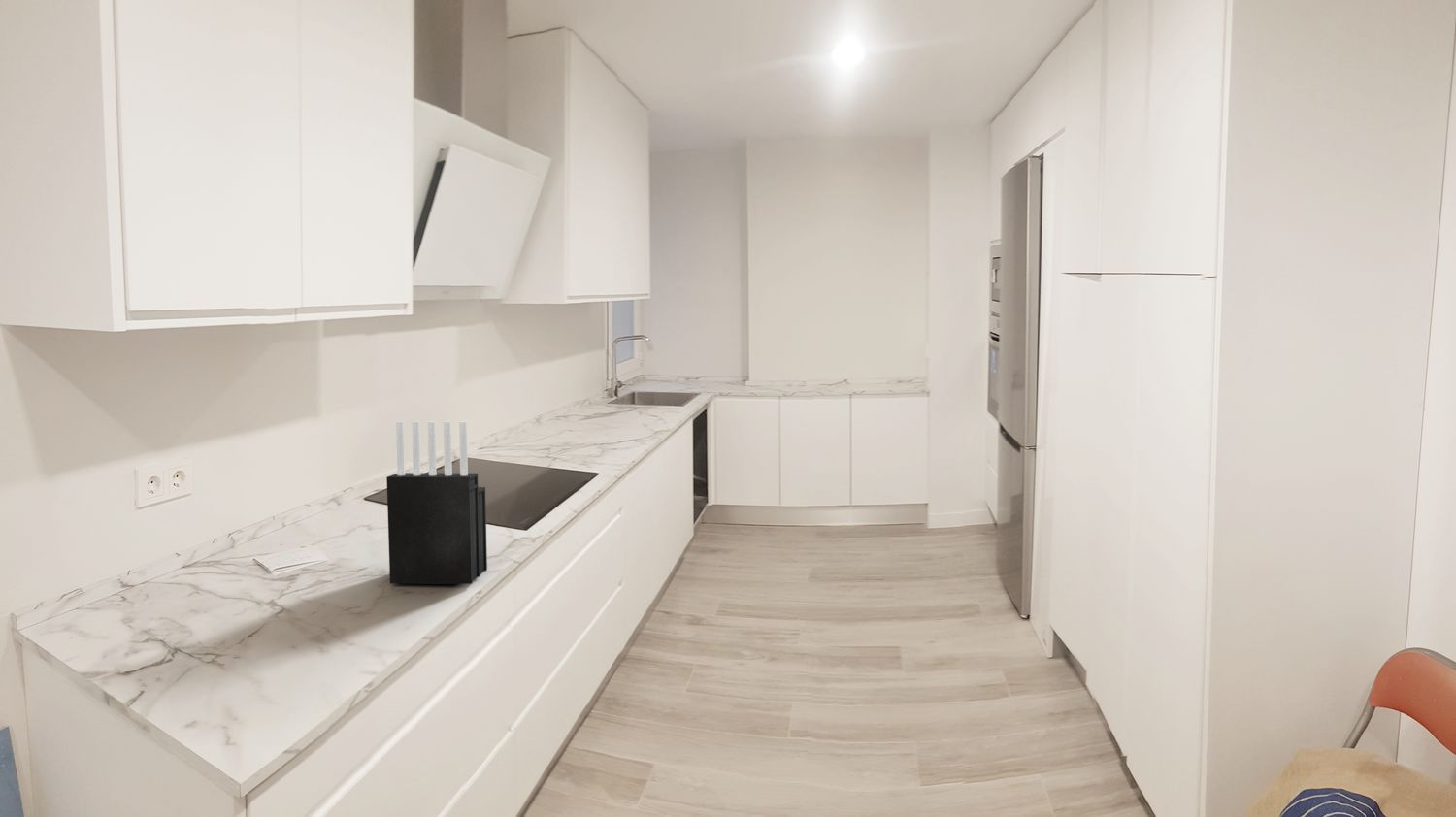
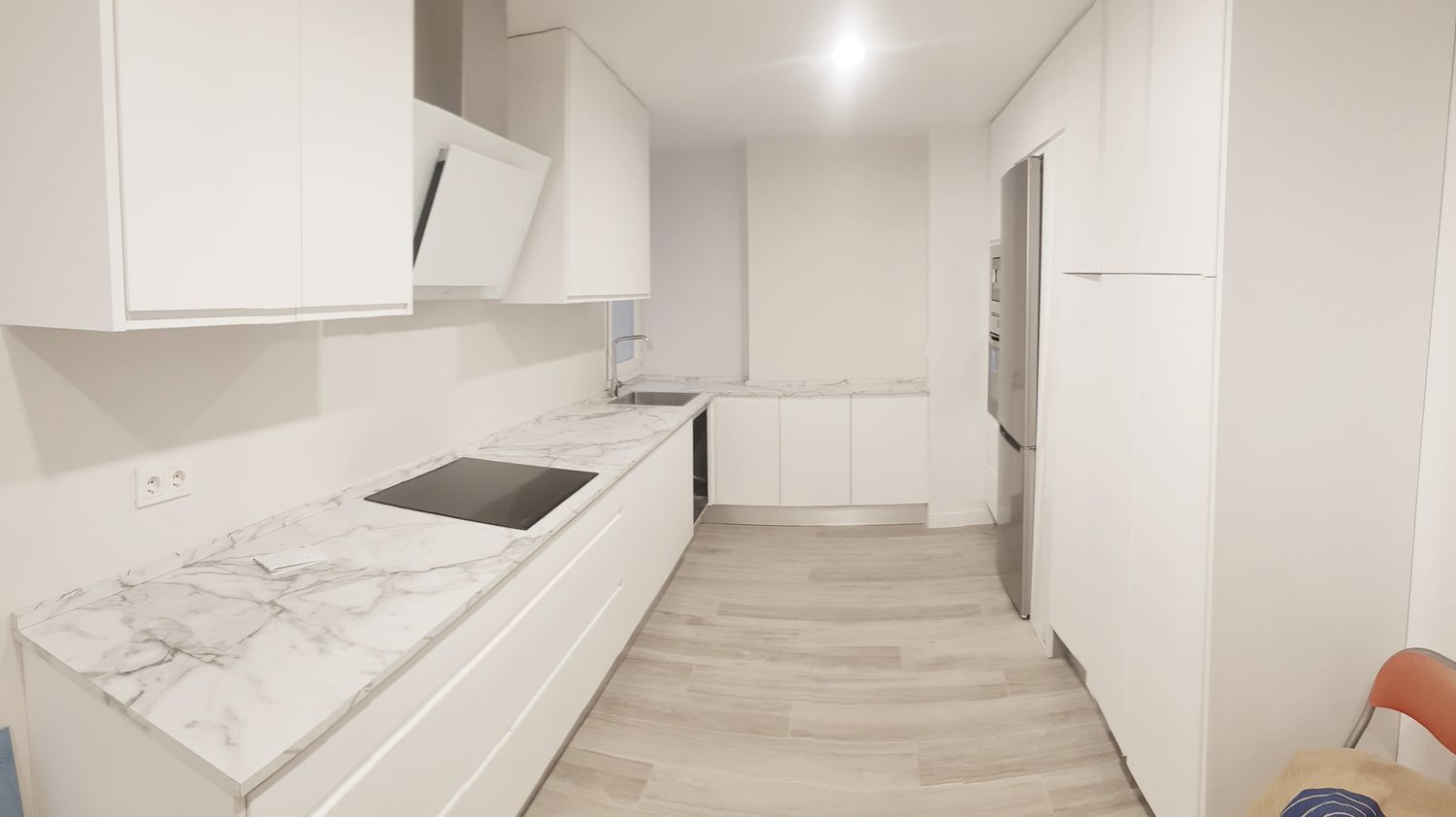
- knife block [385,420,488,585]
